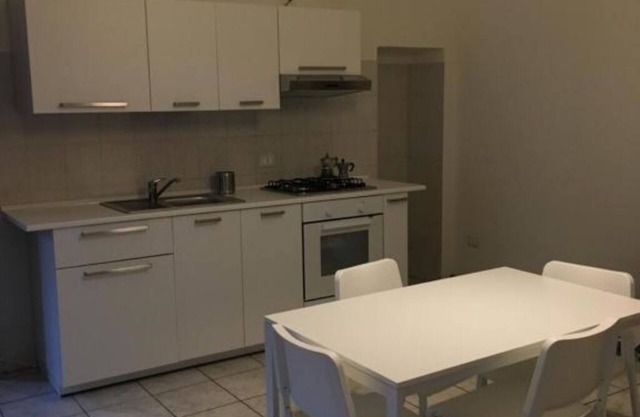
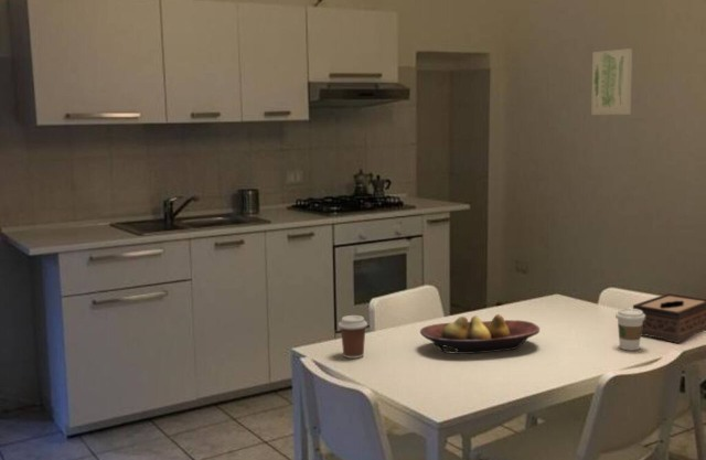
+ coffee cup [614,307,645,352]
+ fruit bowl [419,313,541,355]
+ coffee cup [338,314,368,360]
+ tissue box [632,292,706,344]
+ wall art [590,47,633,116]
